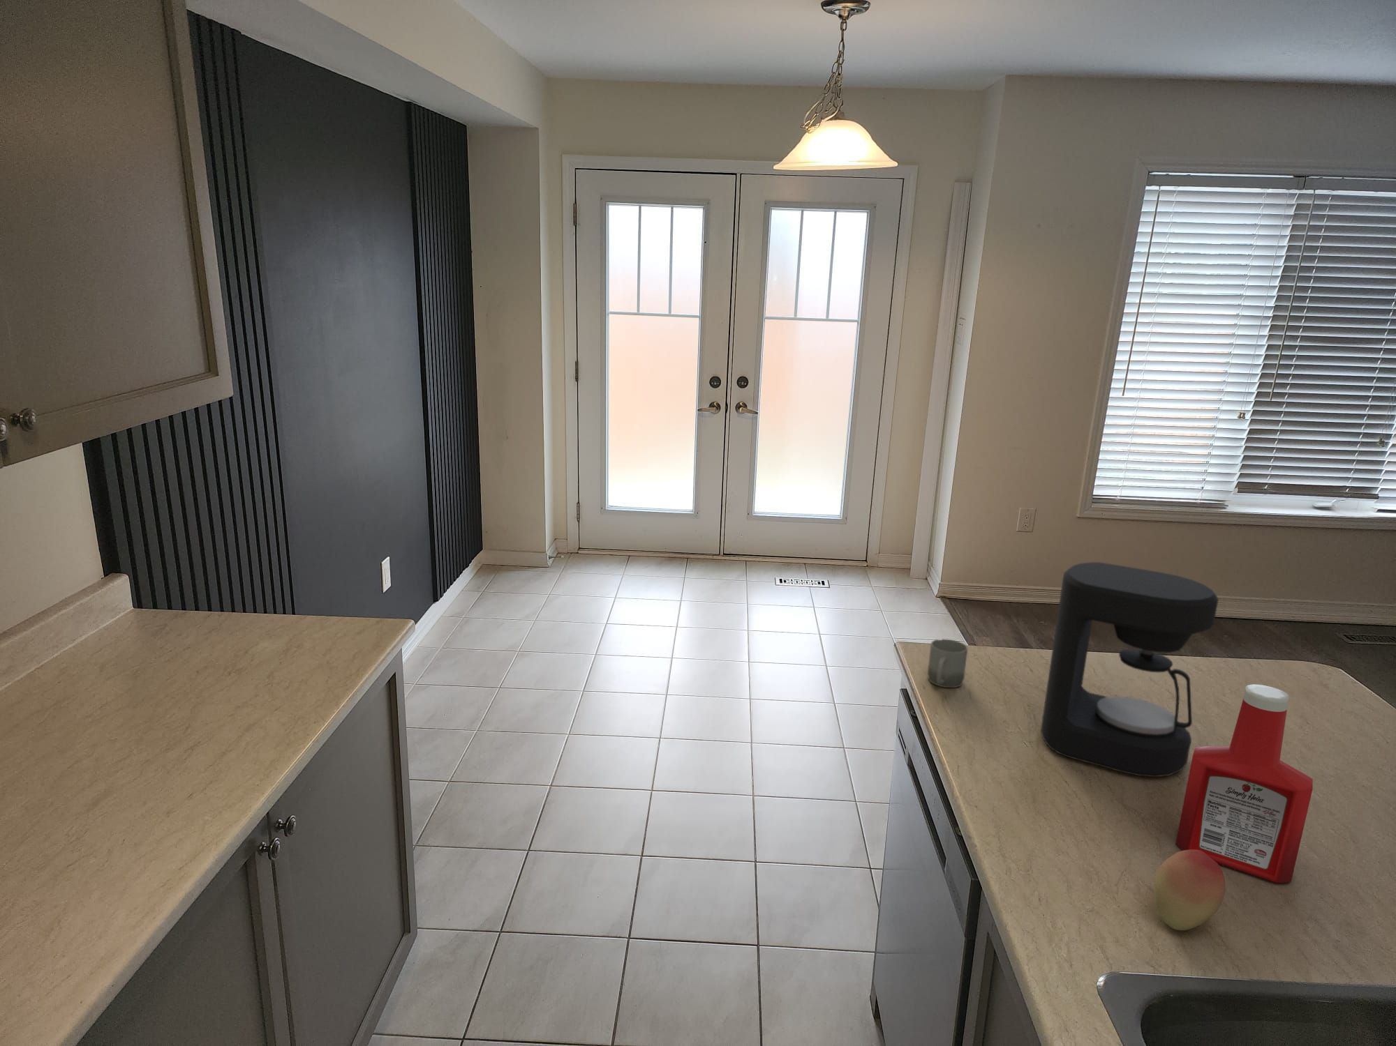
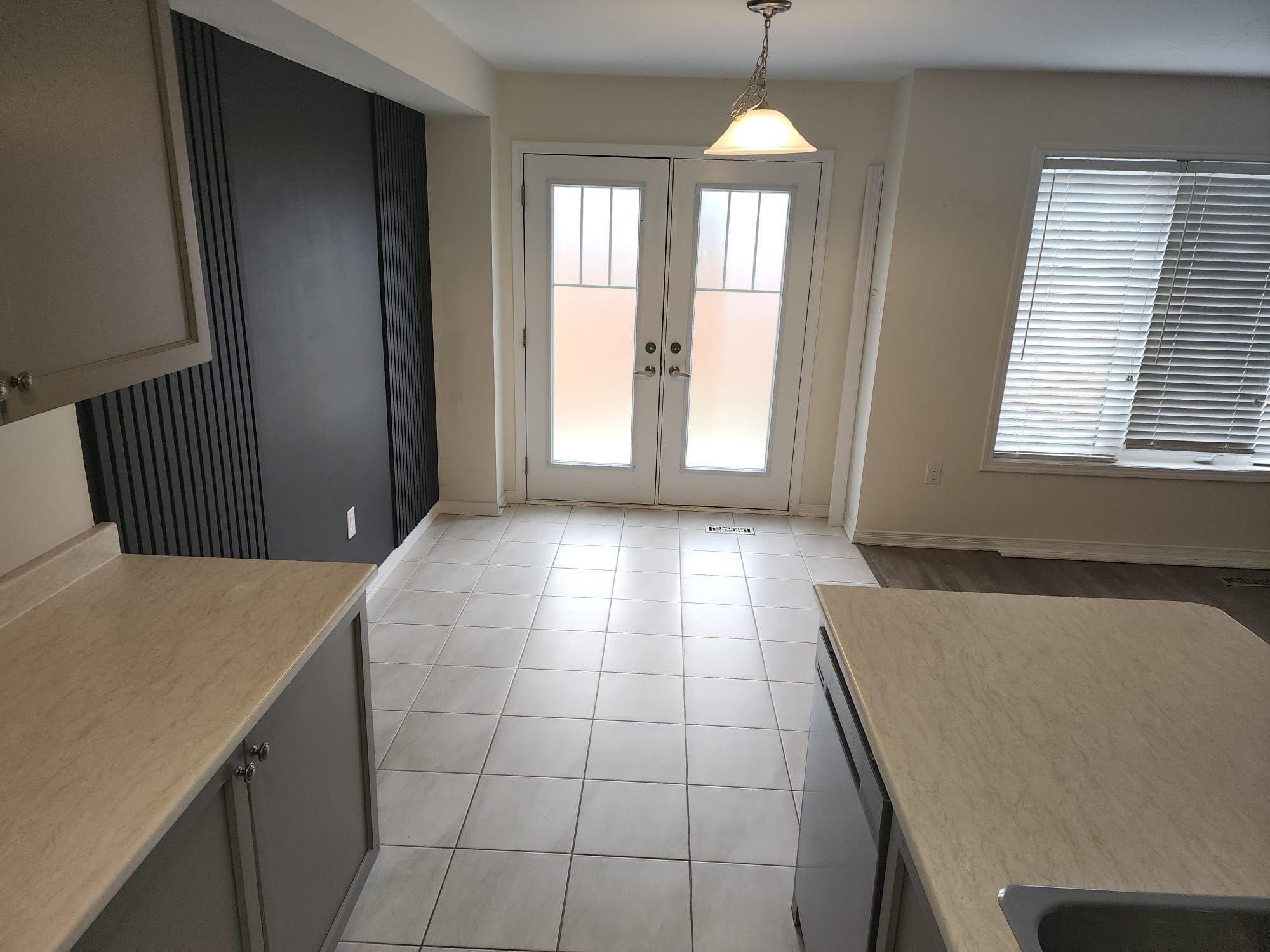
- cup [927,638,968,688]
- coffee maker [1040,561,1219,778]
- fruit [1153,849,1226,931]
- soap bottle [1175,685,1314,883]
